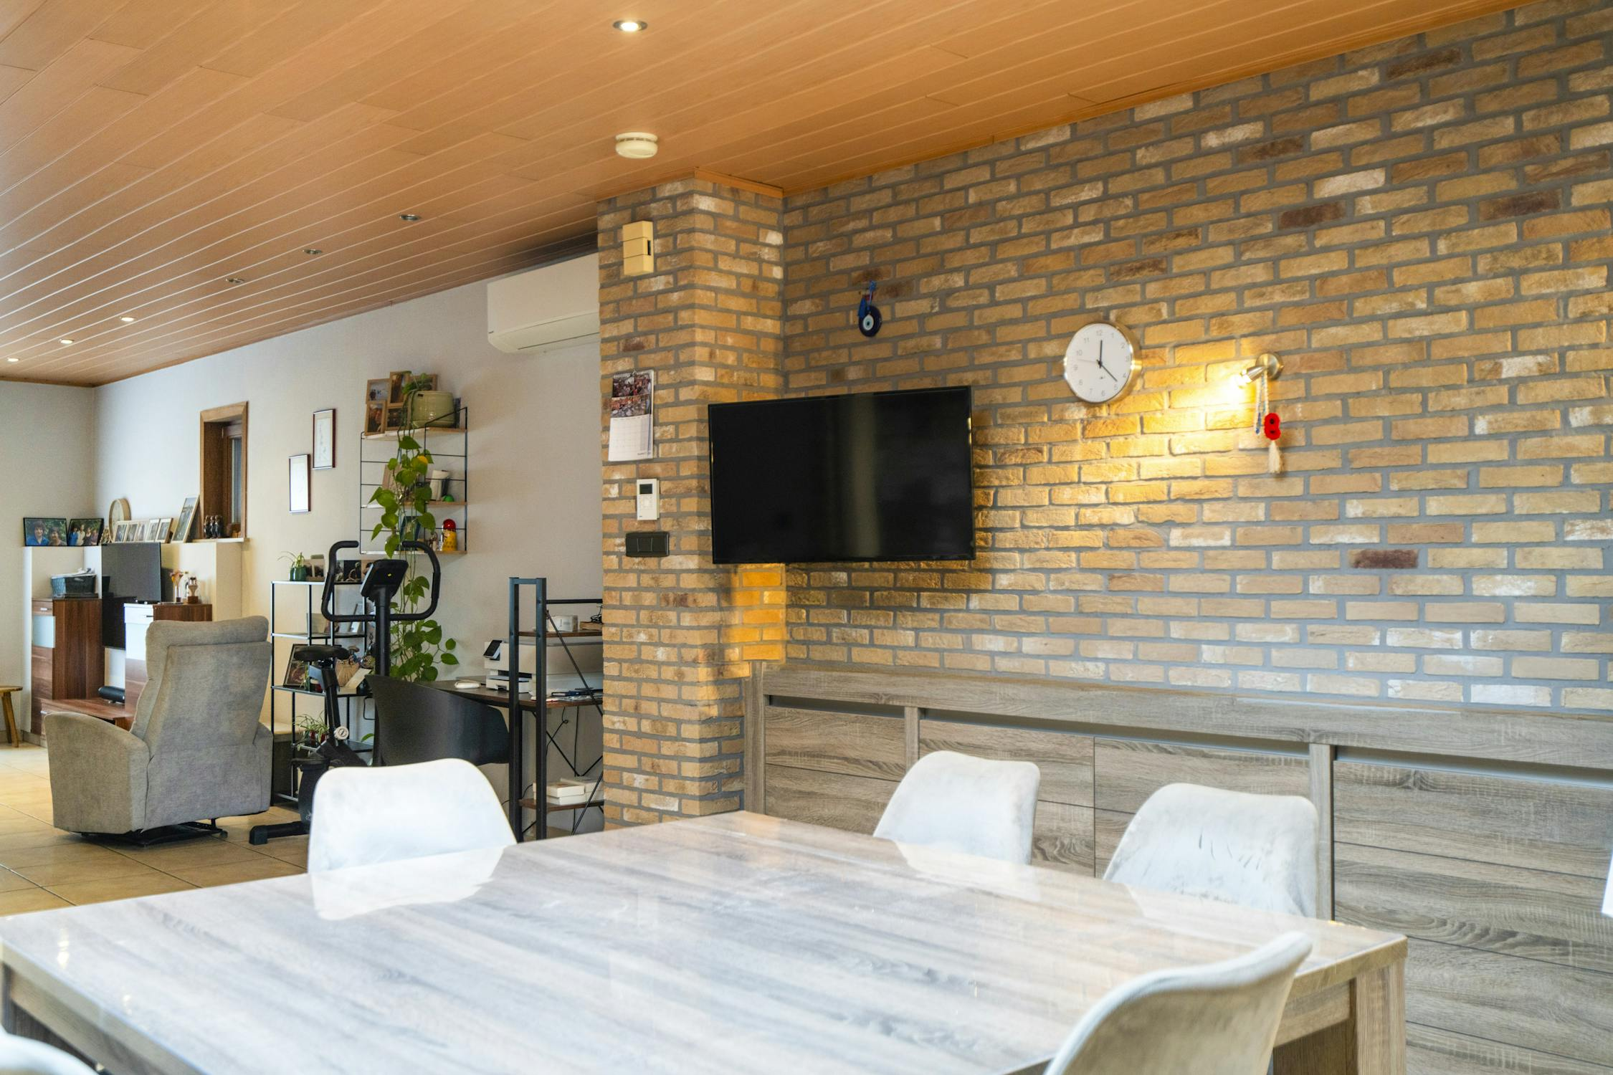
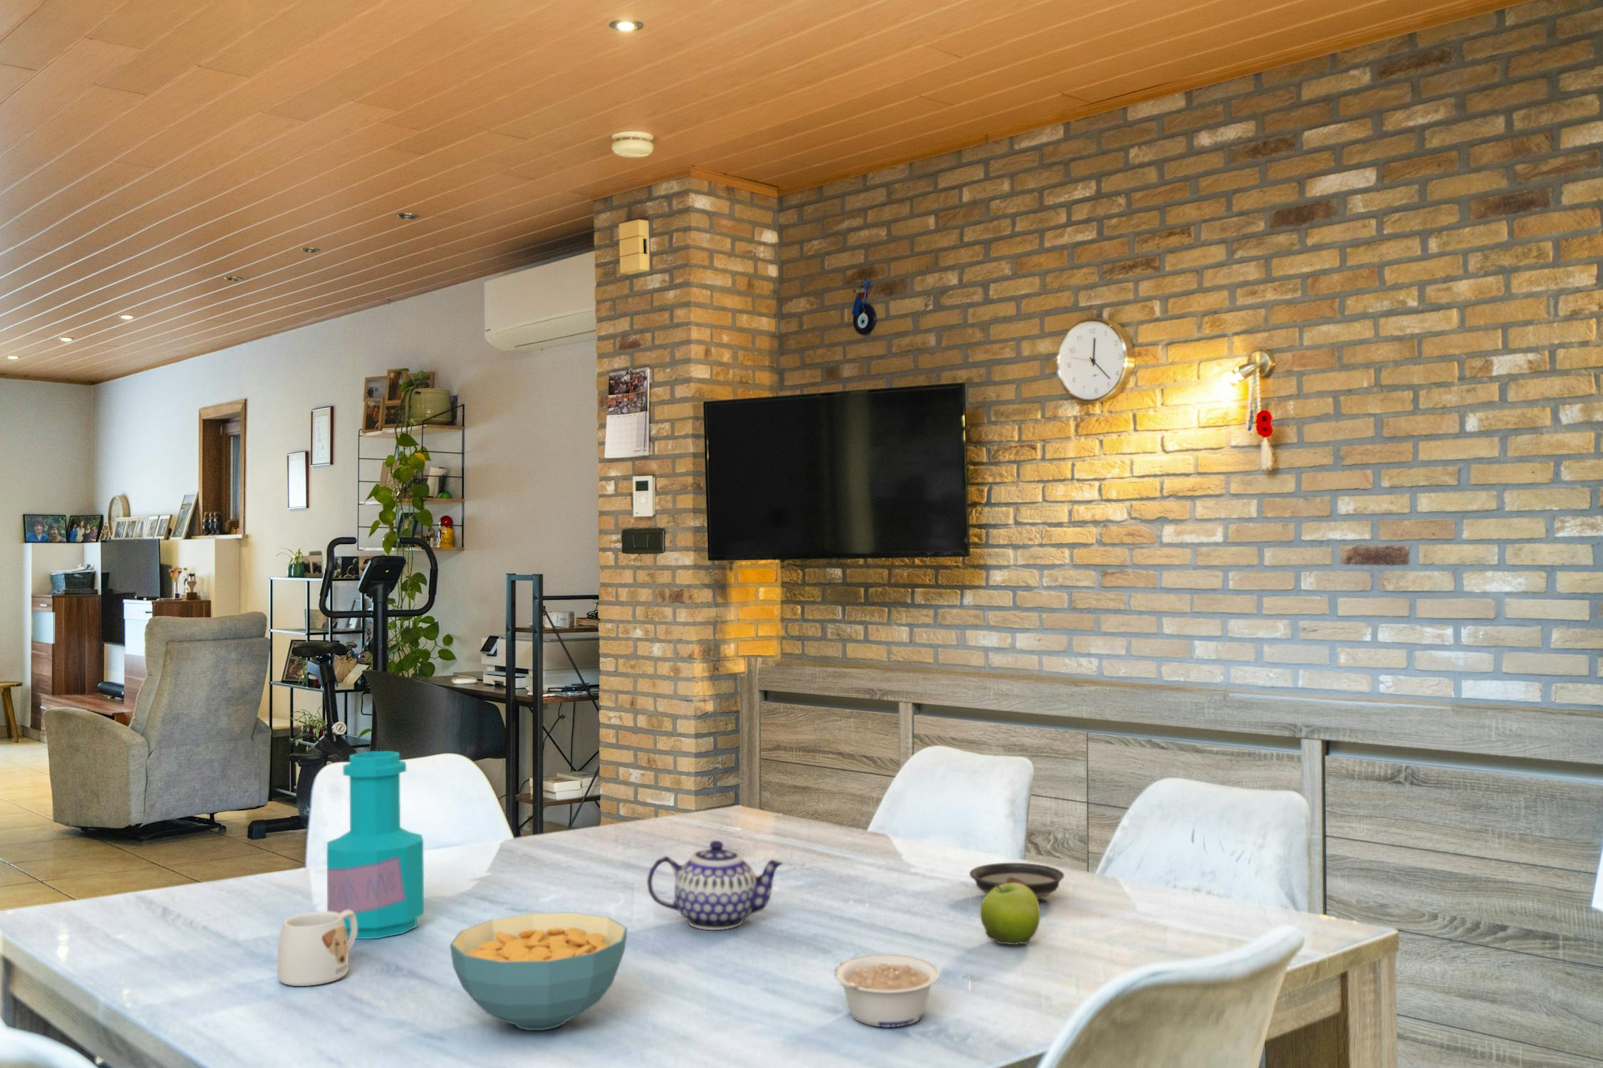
+ fruit [979,883,1041,945]
+ saucer [968,862,1065,900]
+ mug [277,909,357,987]
+ cereal bowl [448,912,629,1031]
+ bottle [327,751,425,939]
+ teapot [646,840,784,931]
+ legume [833,952,940,1029]
